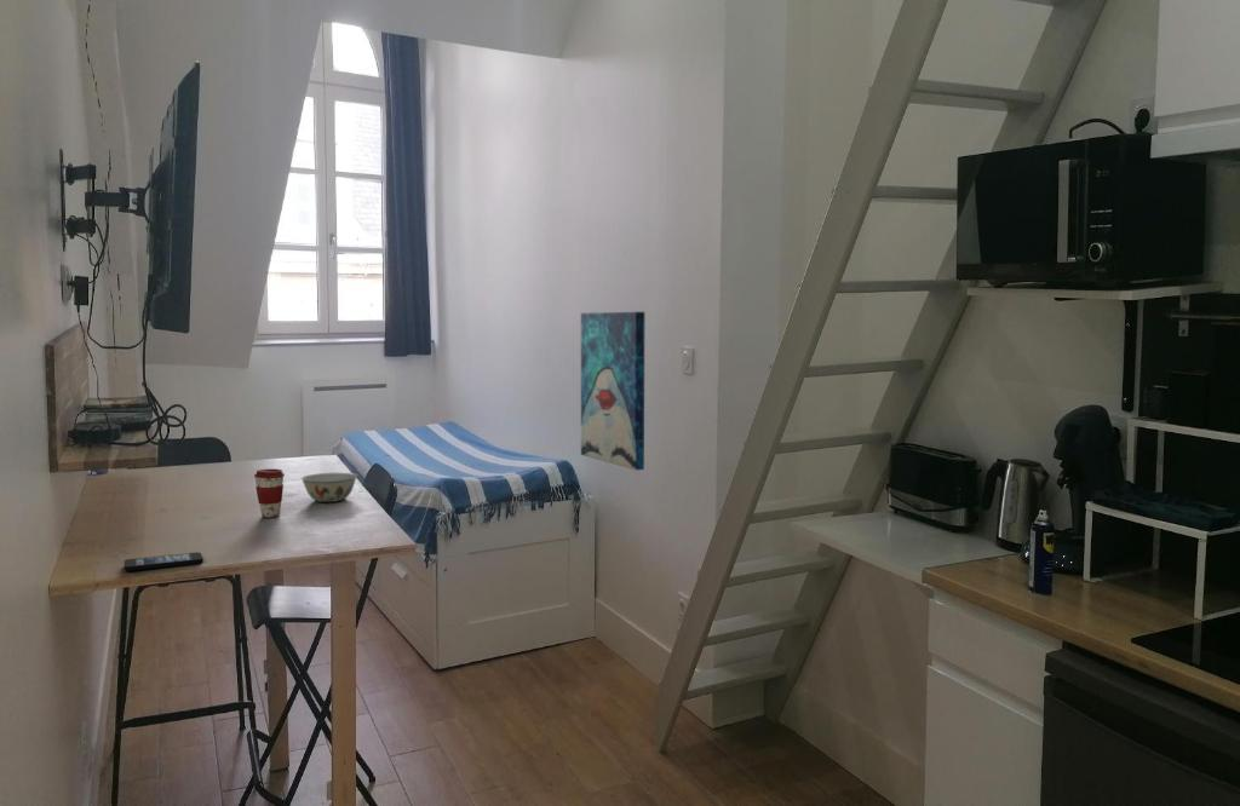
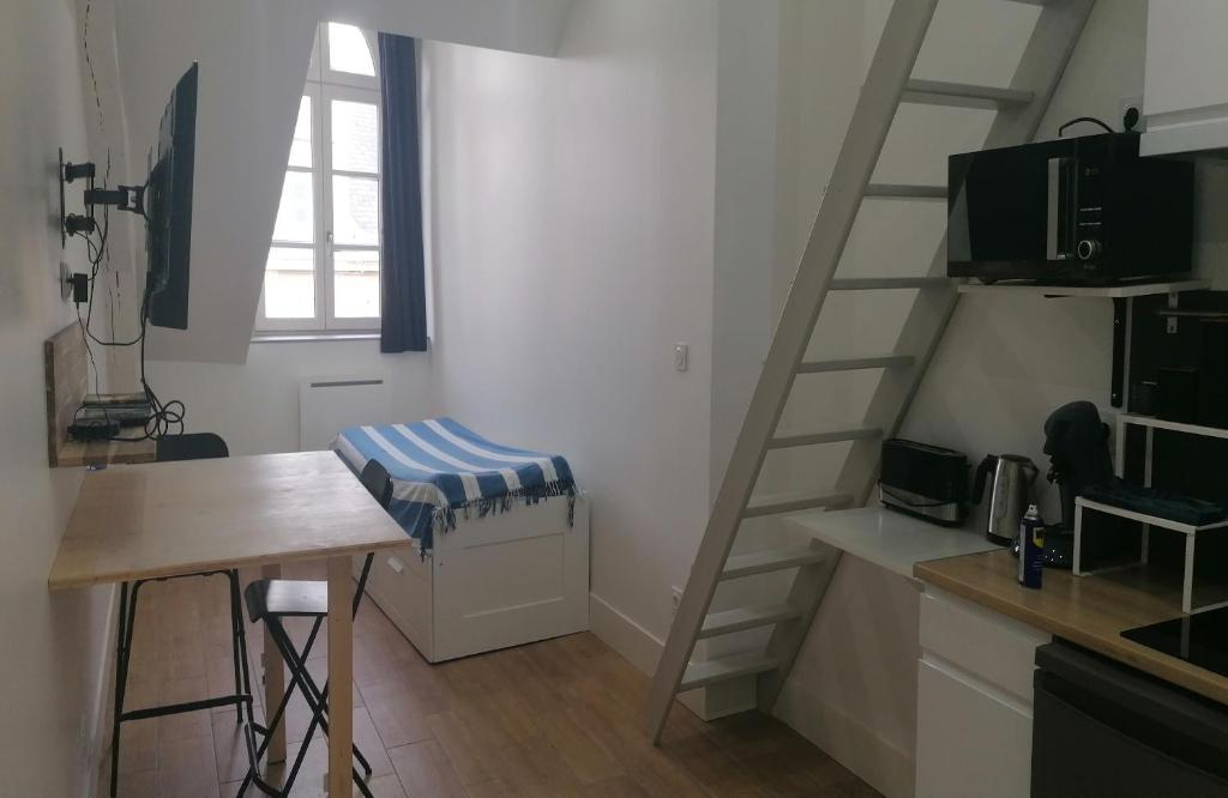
- chinaware [300,472,358,503]
- wall art [580,311,645,471]
- coffee cup [253,468,286,518]
- smartphone [124,551,205,572]
